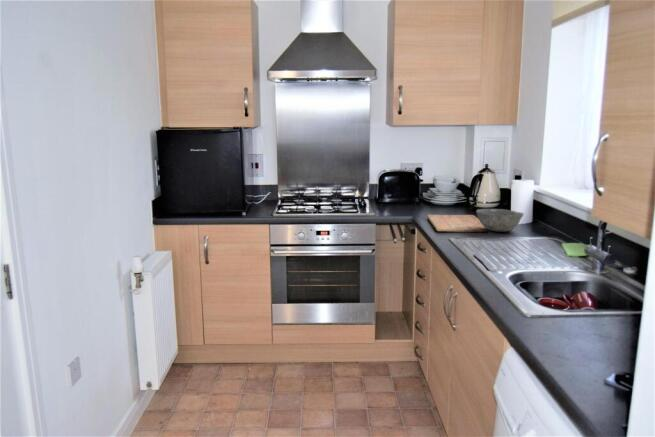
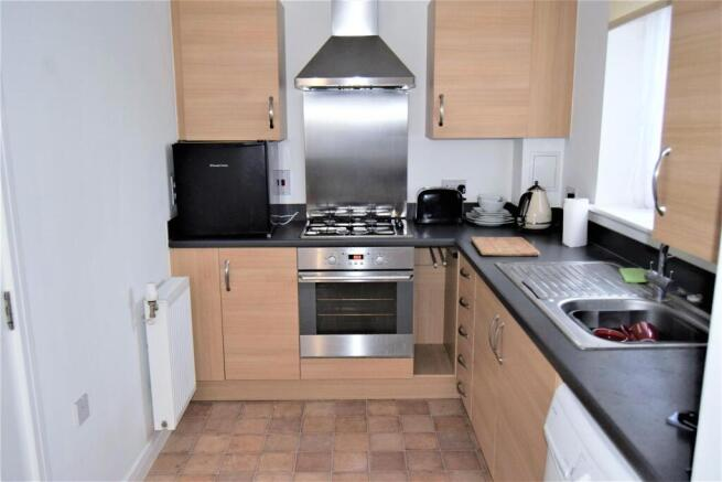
- bowl [475,208,525,233]
